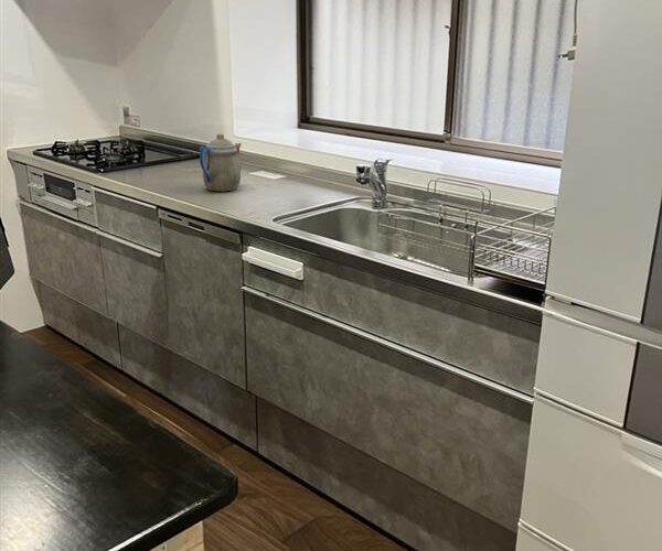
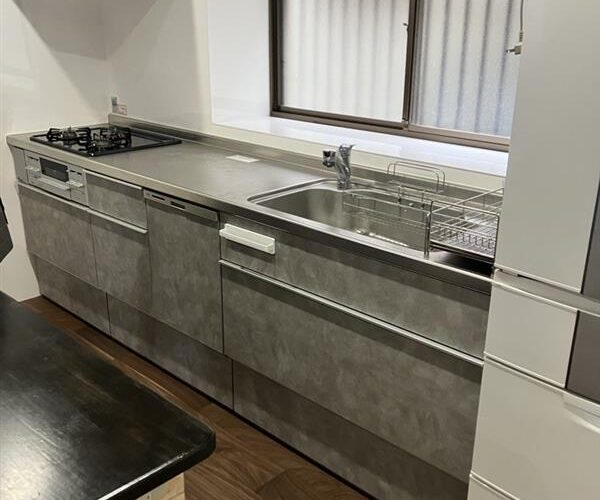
- teapot [199,132,243,192]
